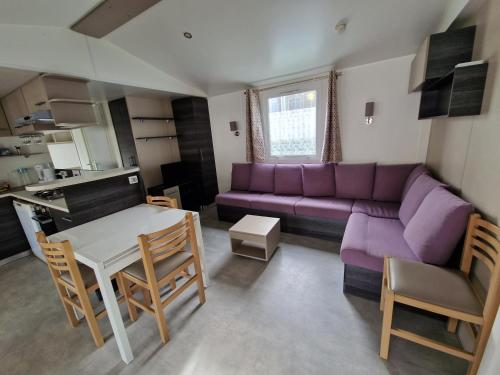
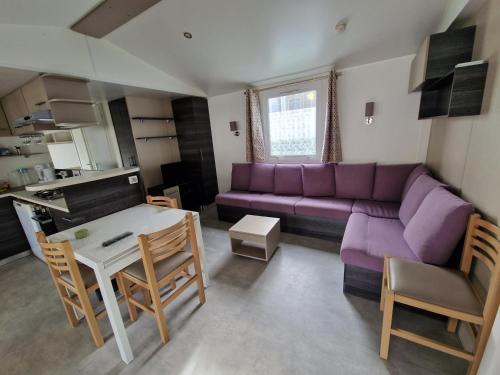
+ jar [69,216,90,239]
+ remote control [101,230,134,248]
